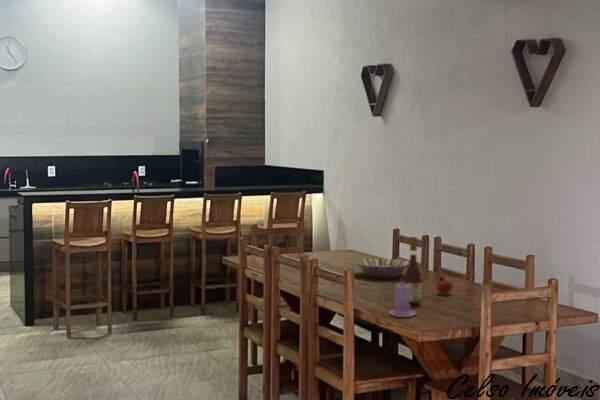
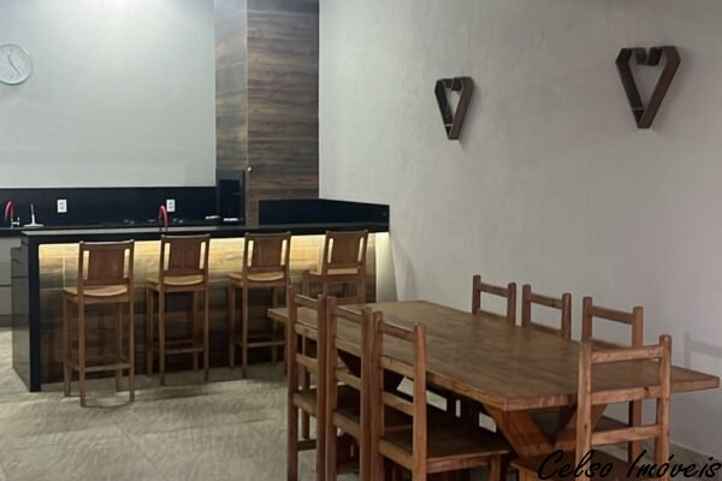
- serving bowl [354,257,410,279]
- wine bottle [403,236,423,305]
- candle [388,281,418,318]
- fruit [435,275,454,295]
